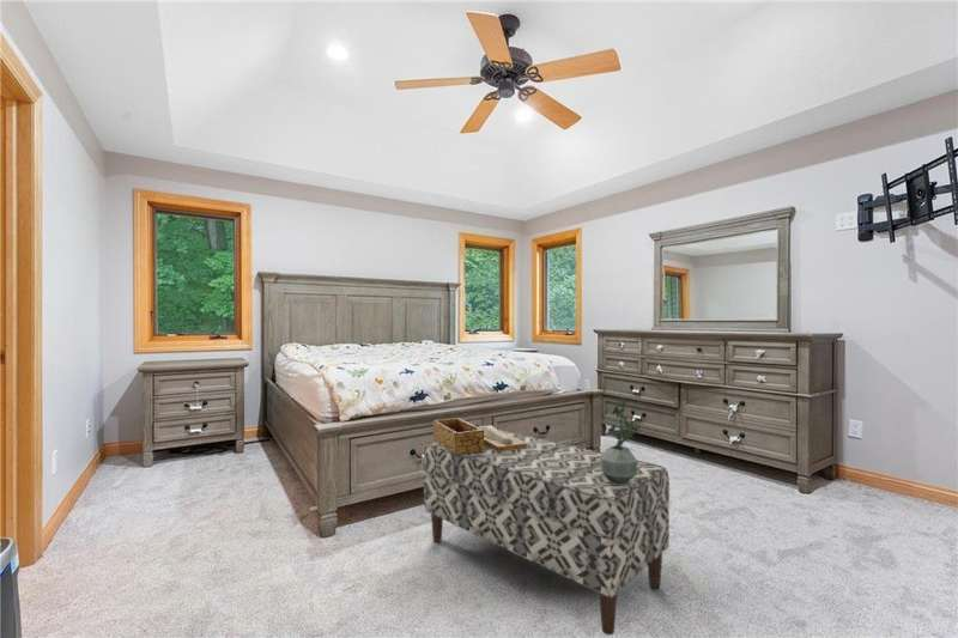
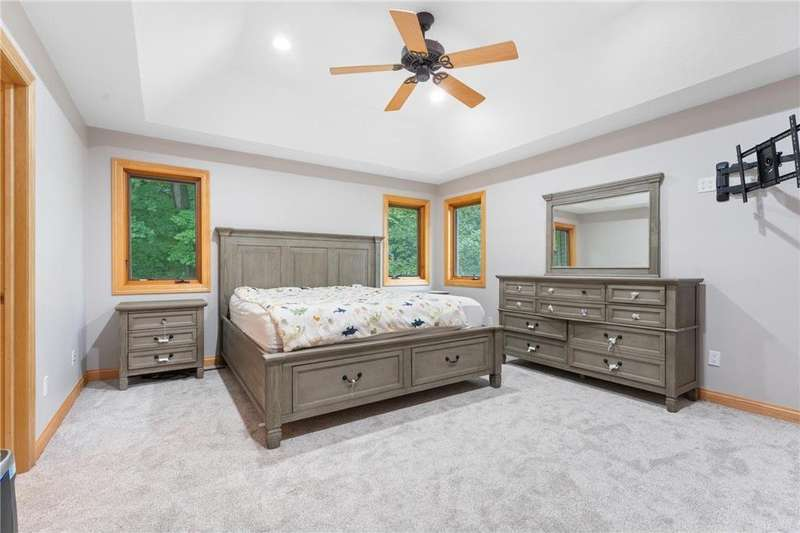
- decorative box [432,417,527,455]
- potted plant [600,397,644,485]
- bench [423,427,671,636]
